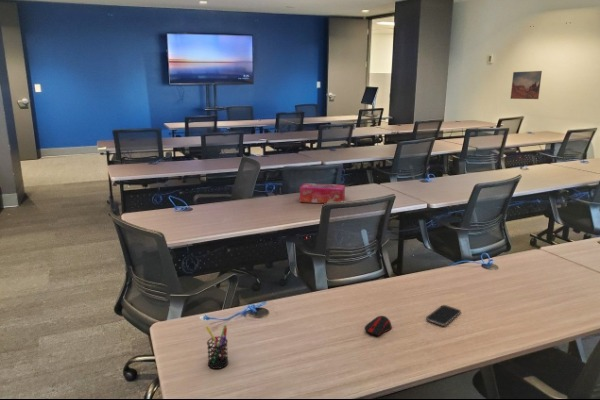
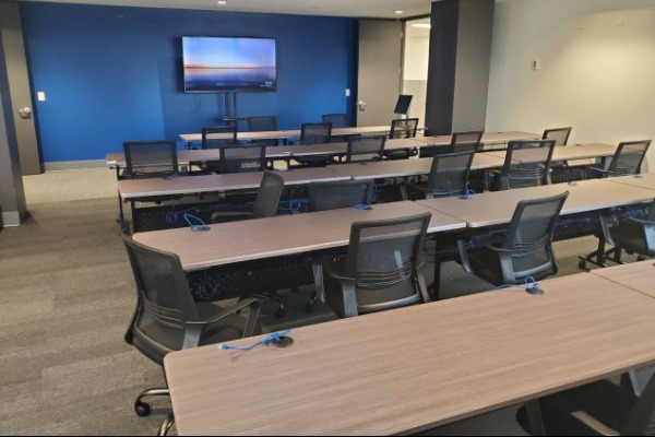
- wall art [510,70,543,100]
- smartphone [425,304,462,327]
- tissue box [299,182,346,204]
- pen holder [205,324,229,370]
- computer mouse [363,315,393,337]
